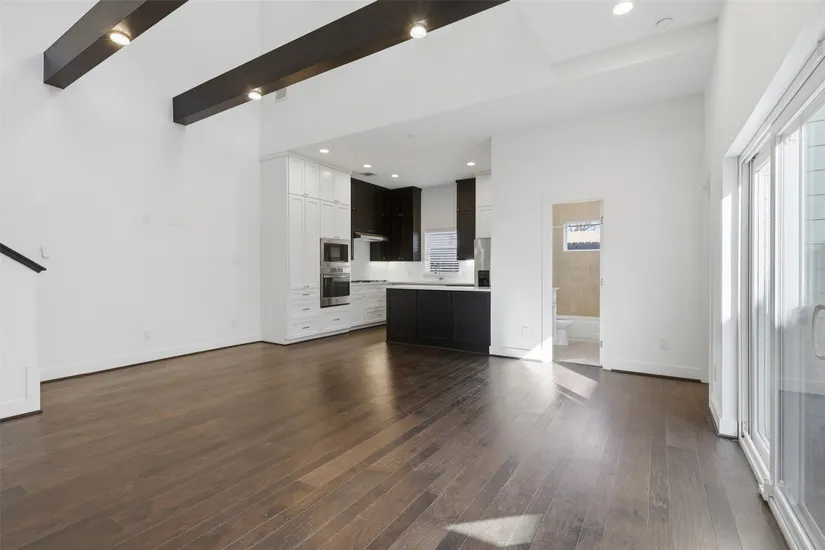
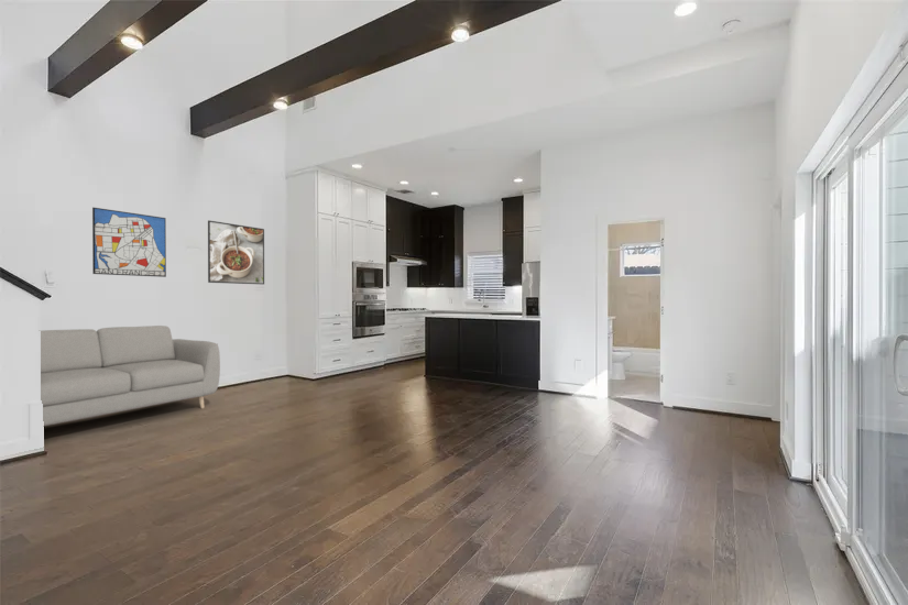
+ wall art [91,206,167,278]
+ sofa [40,324,221,427]
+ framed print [207,219,265,286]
